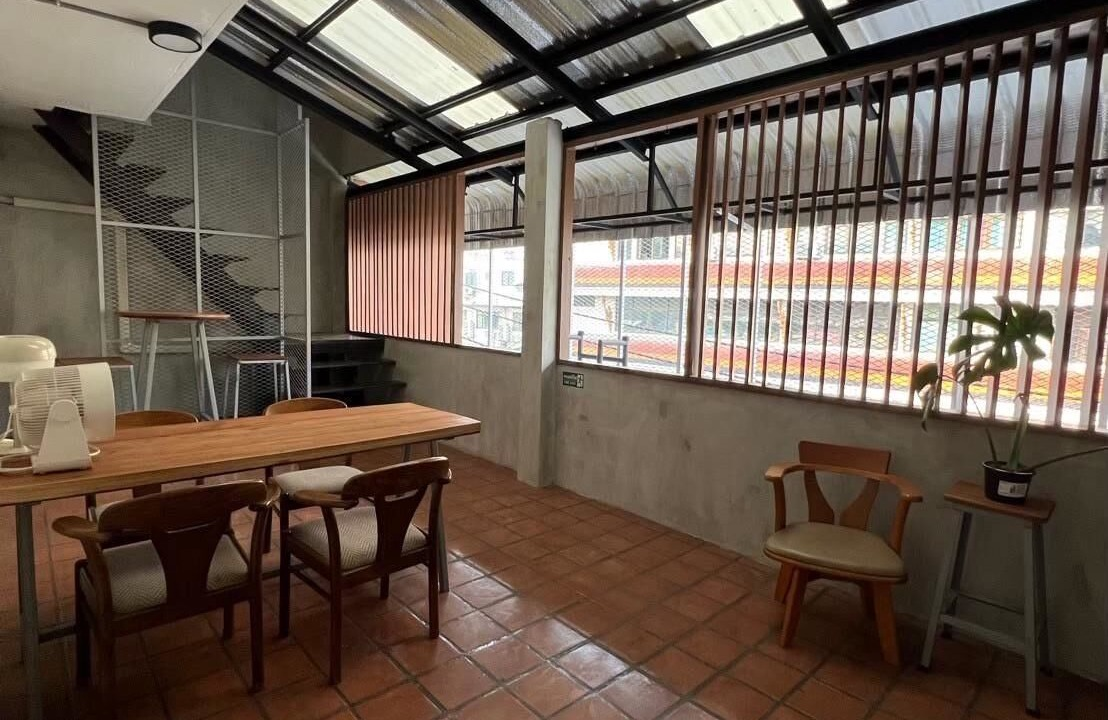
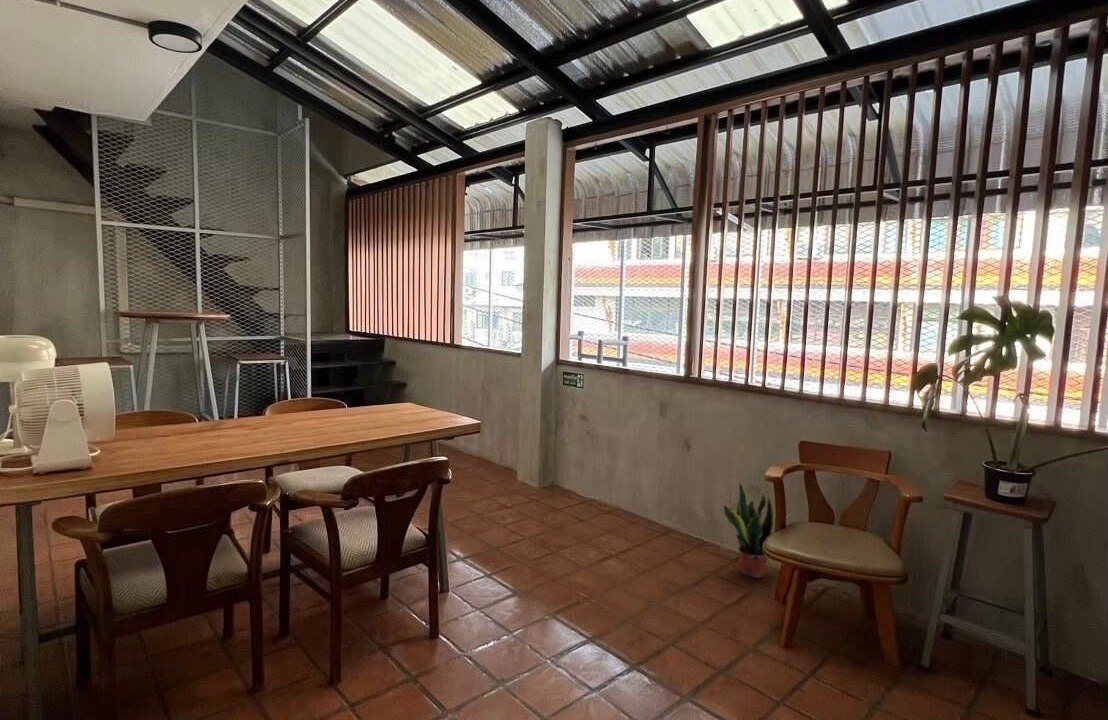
+ potted plant [723,482,793,579]
